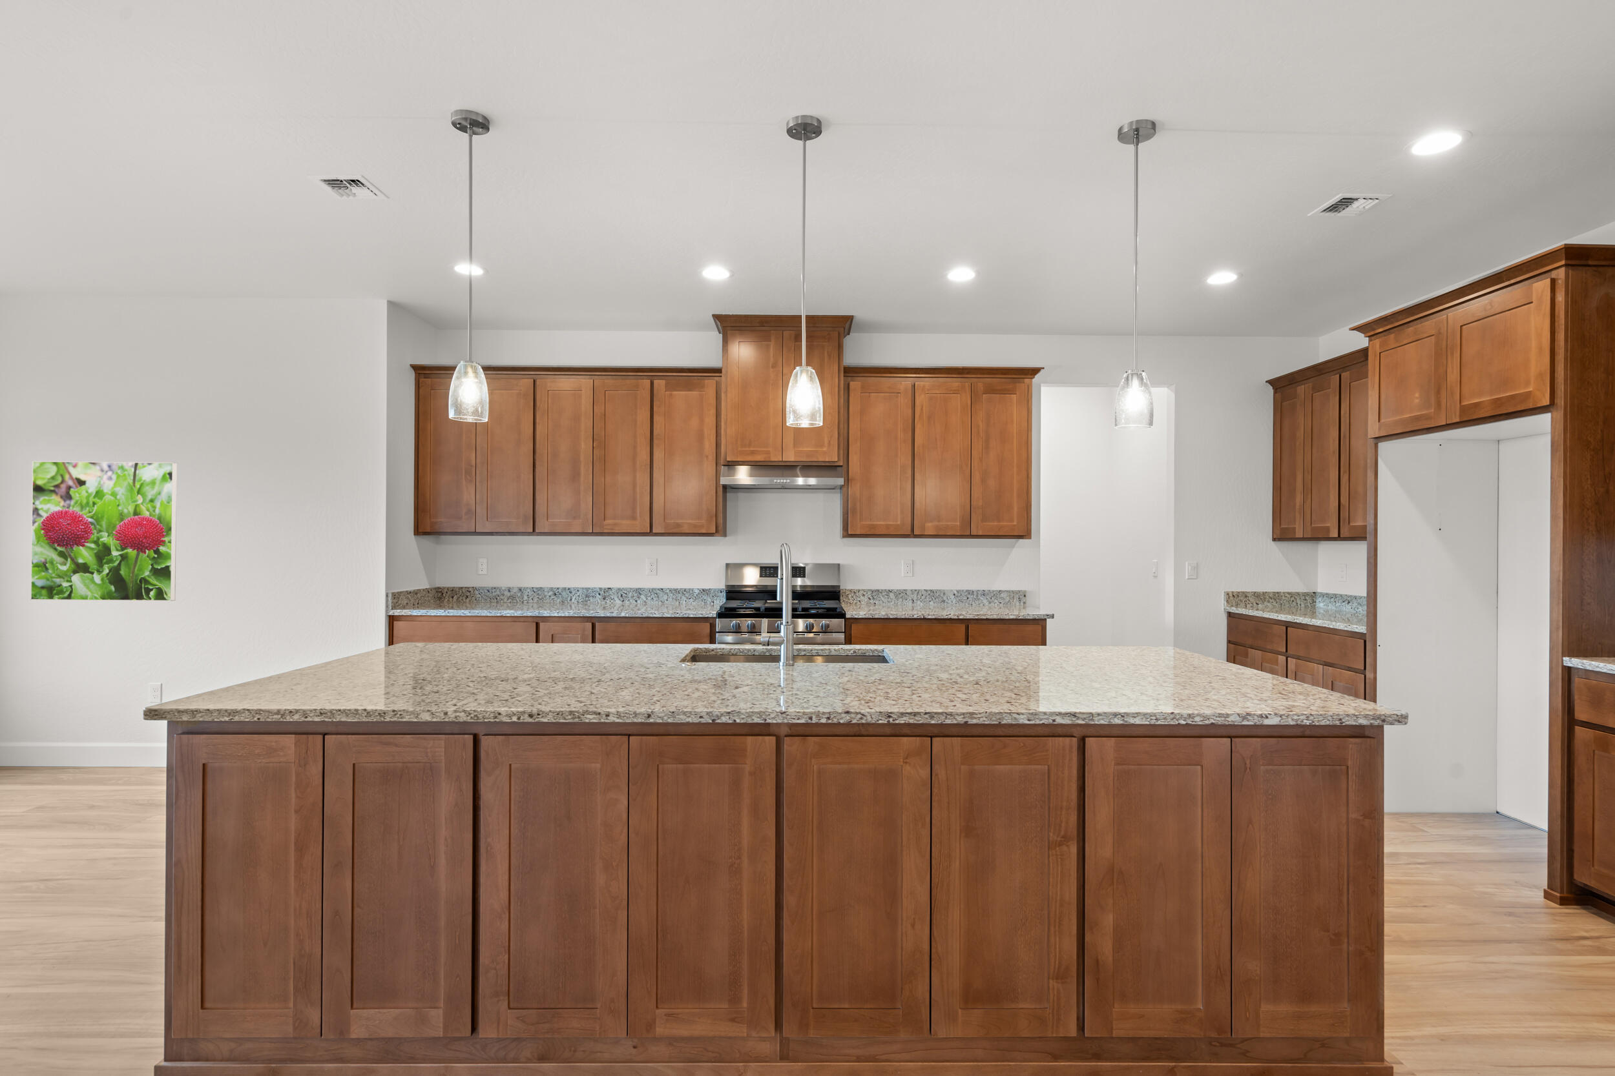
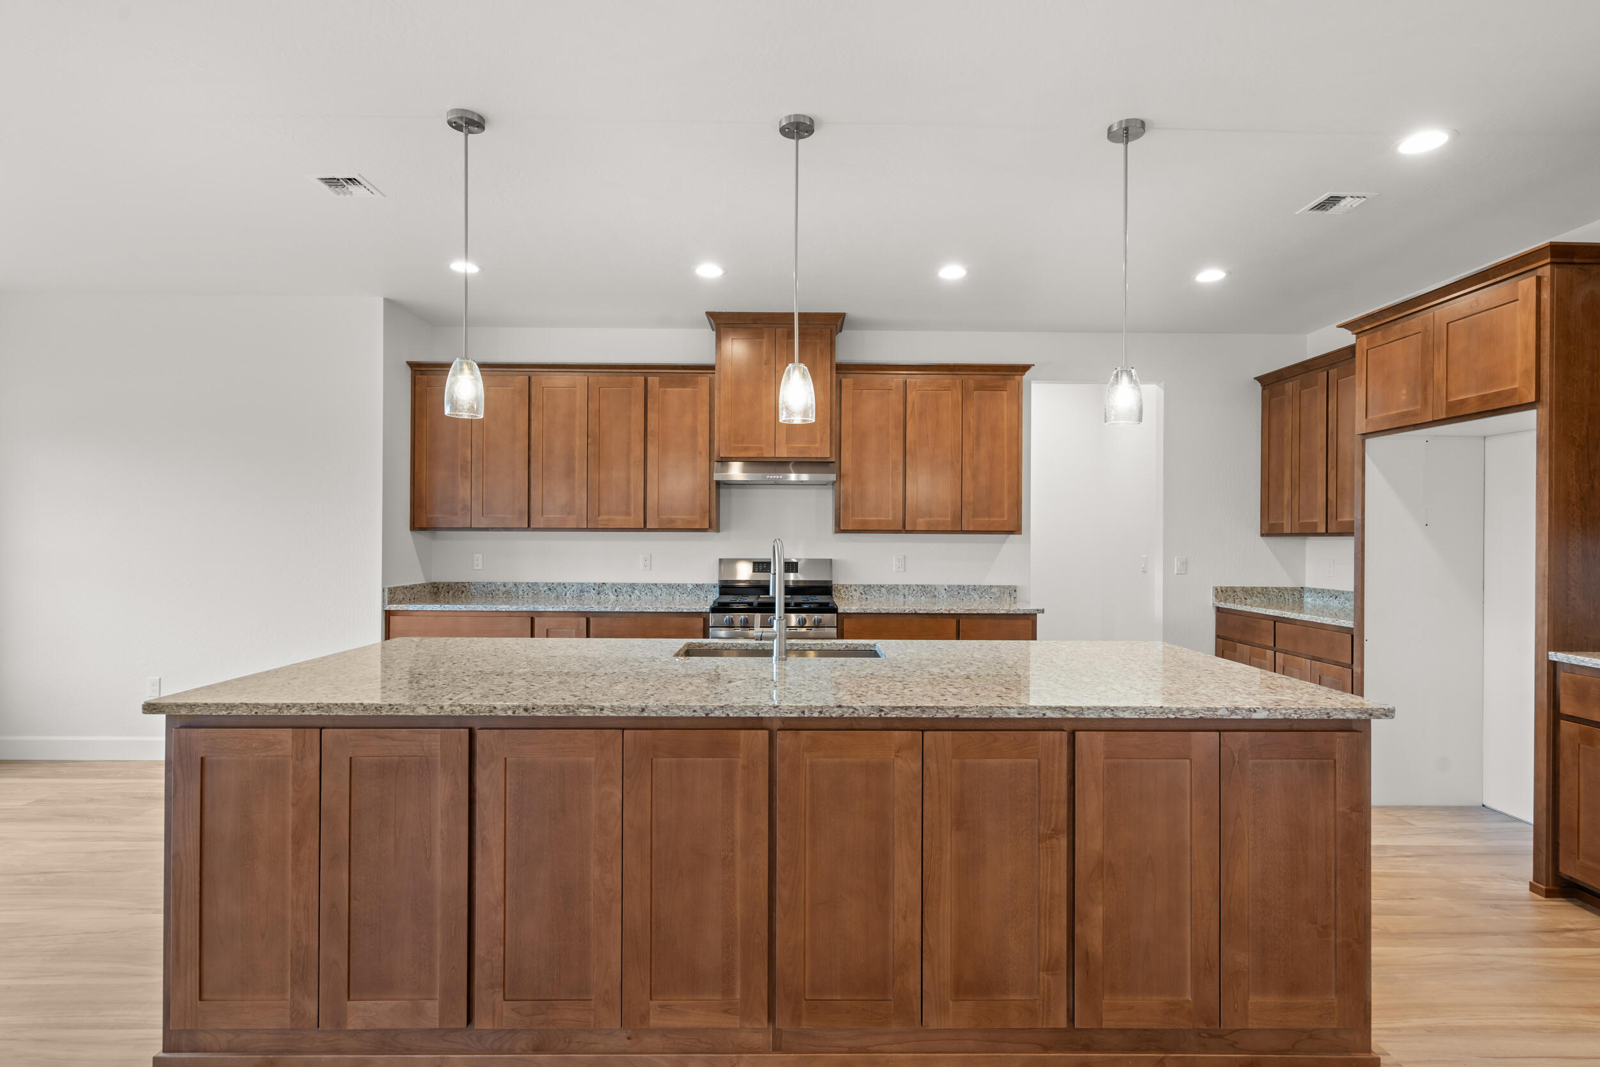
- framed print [30,460,178,602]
